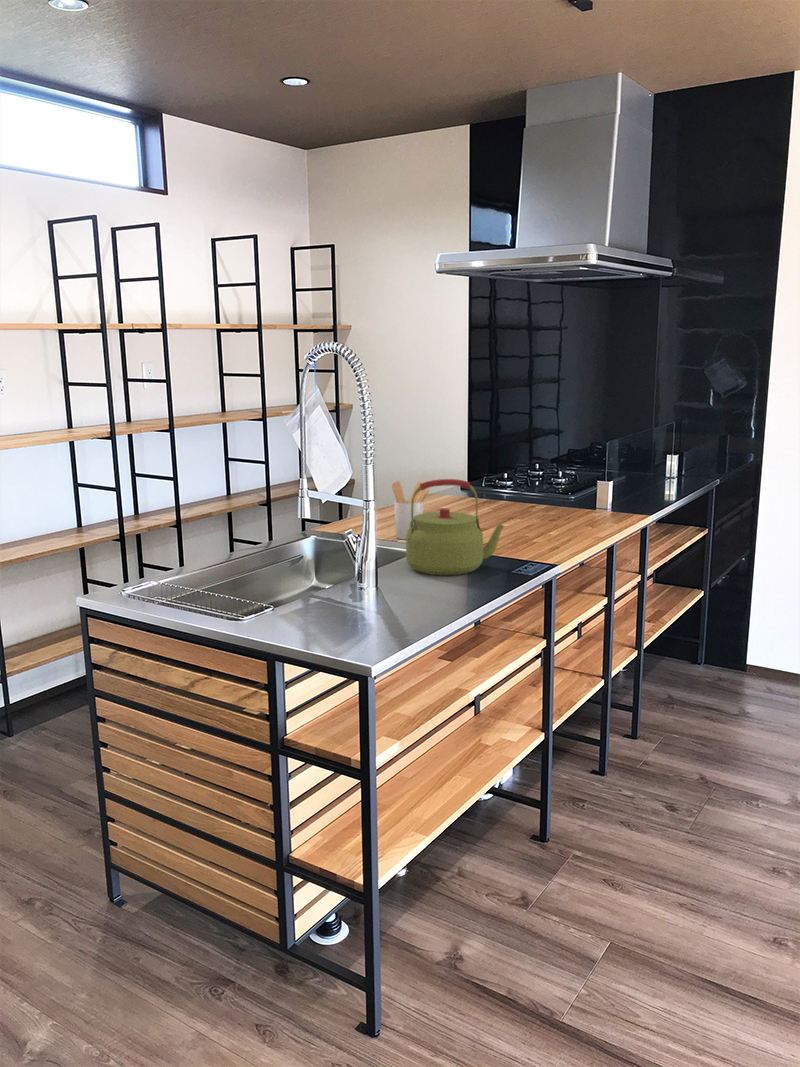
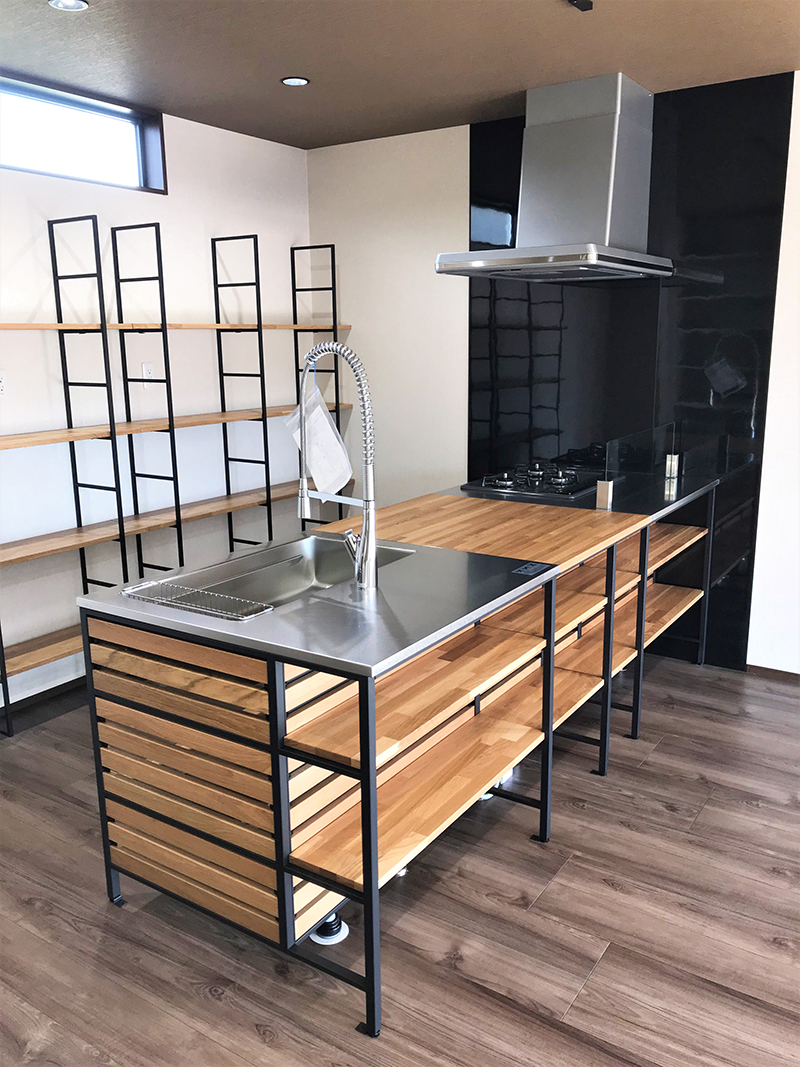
- kettle [405,478,505,576]
- utensil holder [391,480,431,541]
